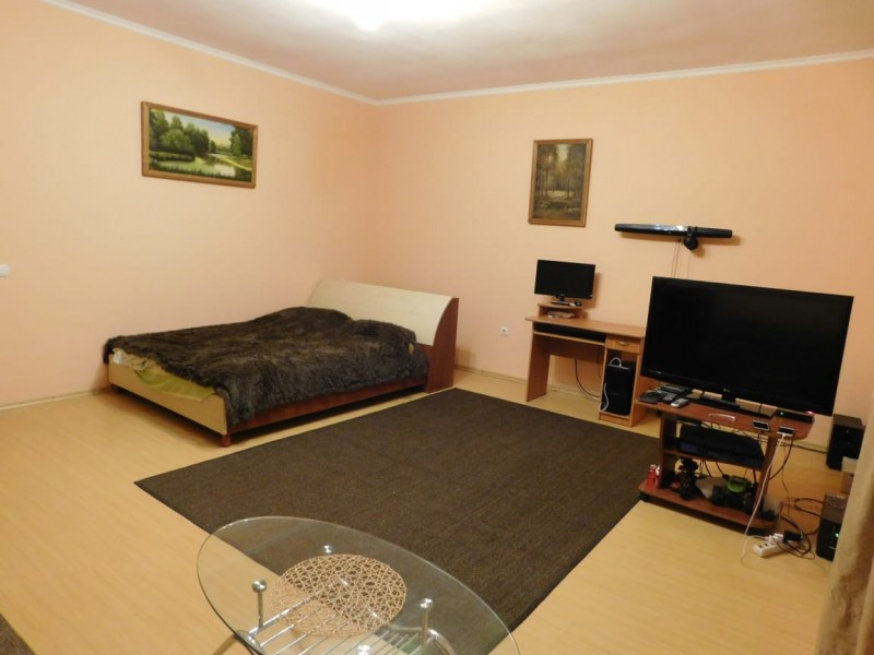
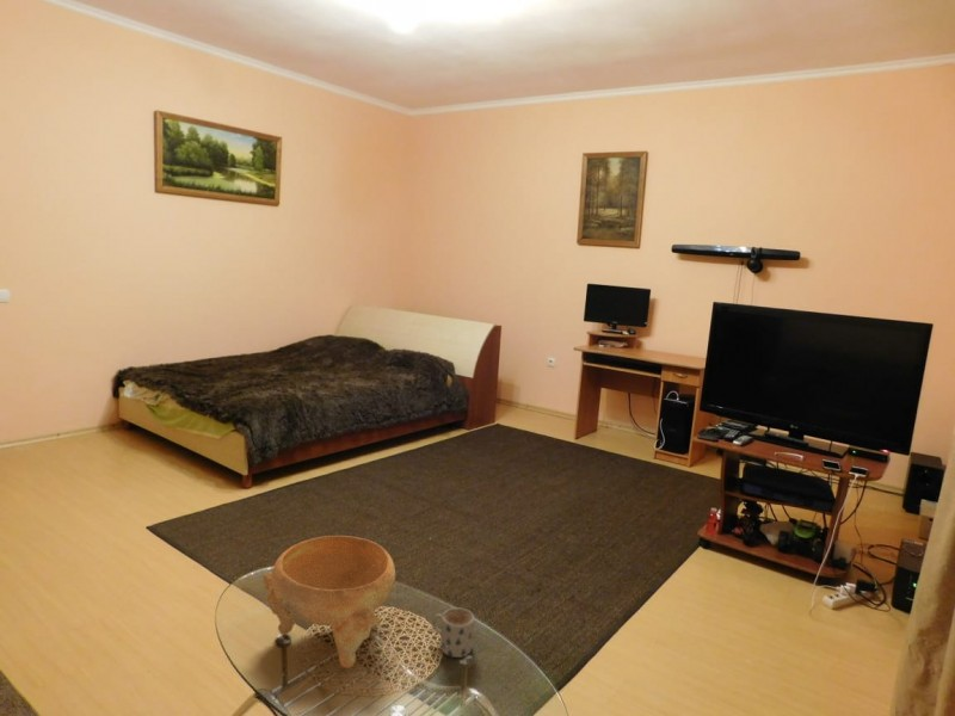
+ decorative bowl [263,535,396,669]
+ mug [431,606,475,659]
